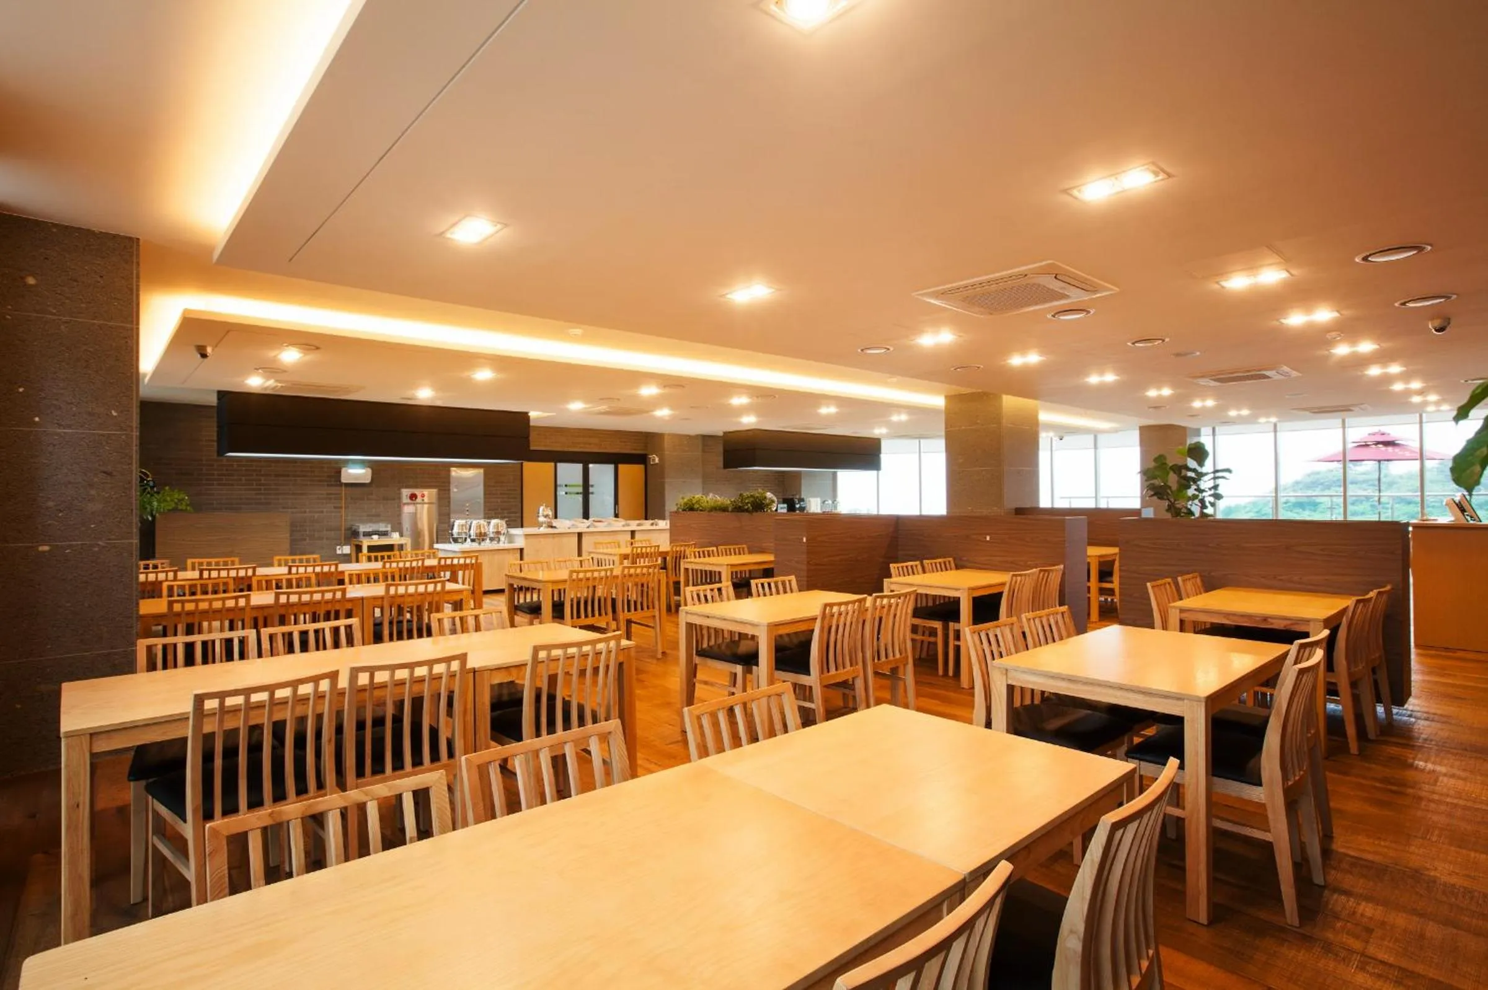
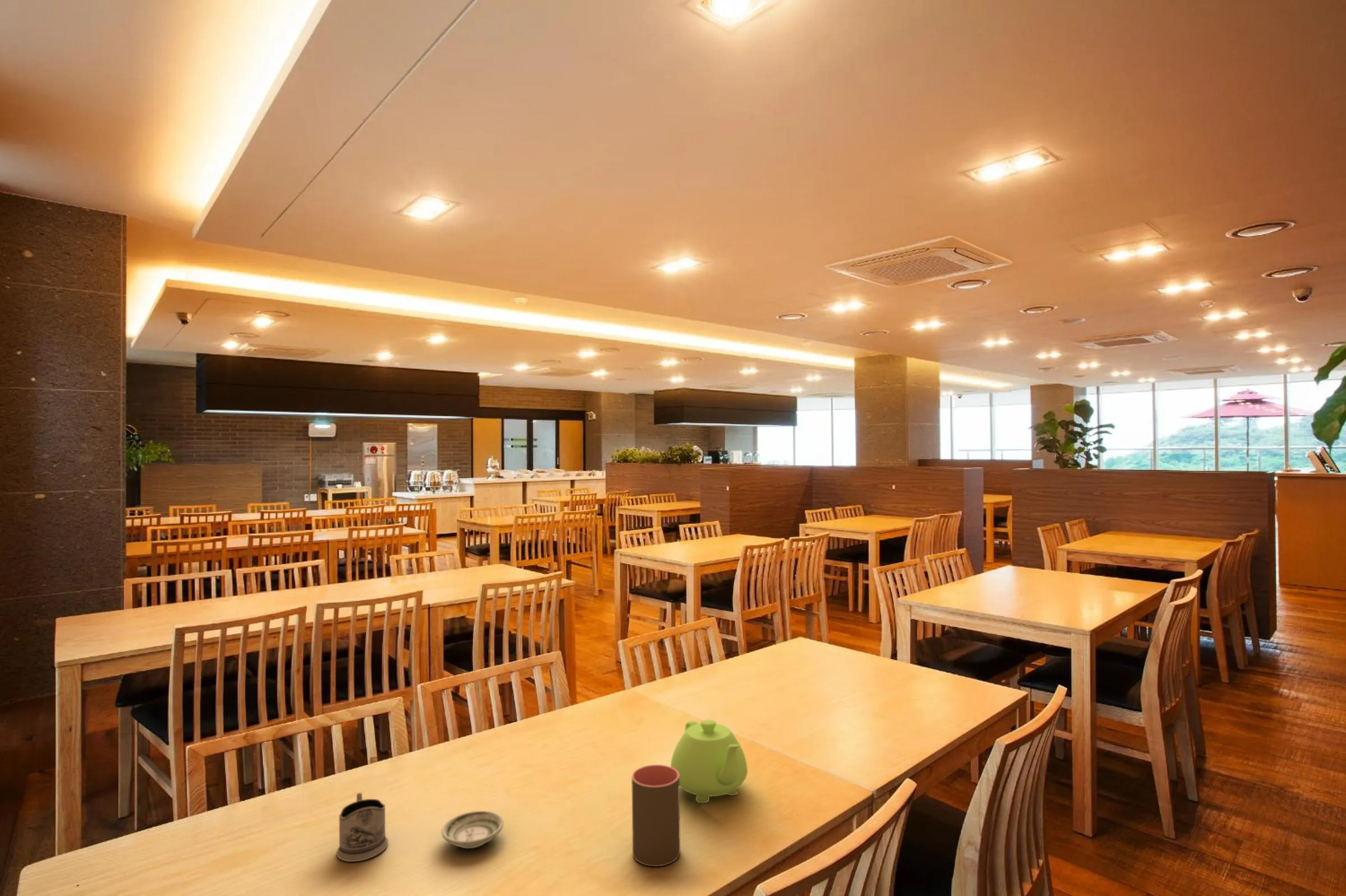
+ saucer [441,810,504,849]
+ tea glass holder [336,792,389,862]
+ cup [631,764,681,867]
+ teapot [670,719,748,803]
